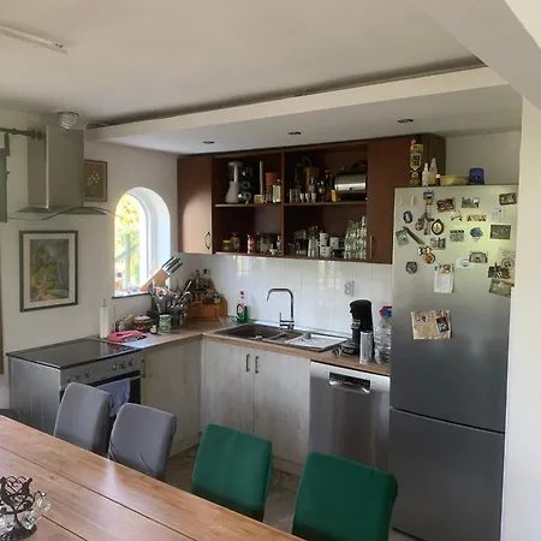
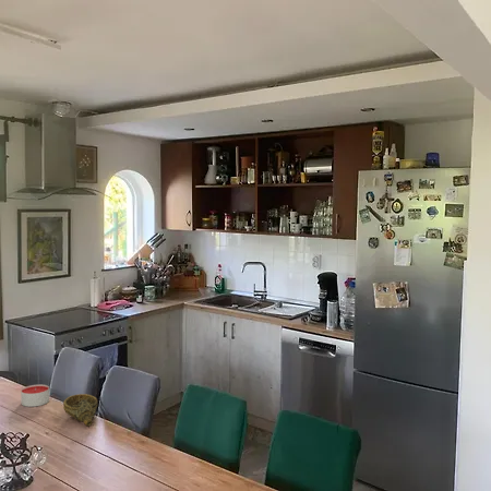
+ decorative bowl [62,393,98,428]
+ candle [20,384,50,408]
